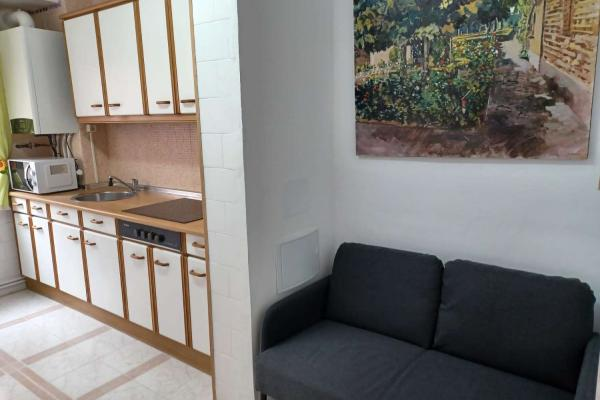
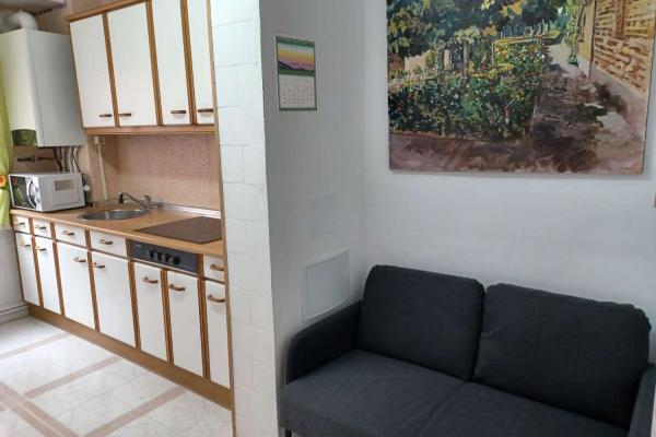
+ calendar [273,33,318,113]
